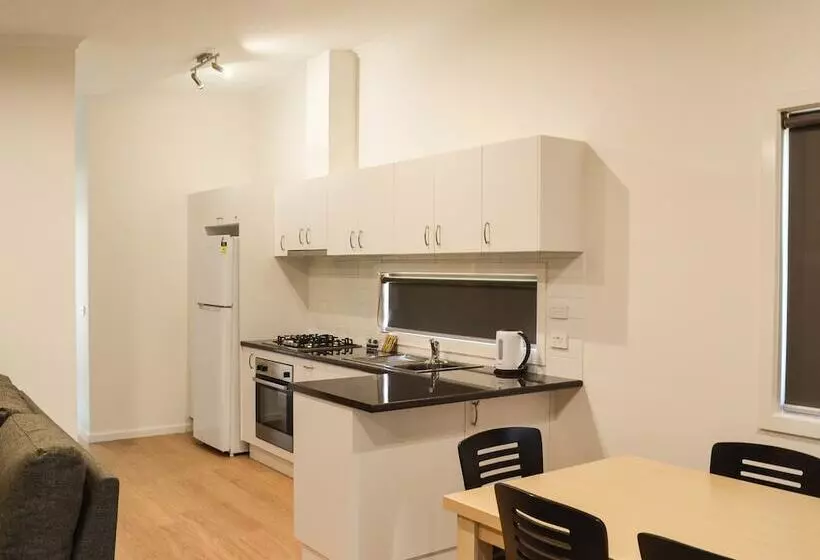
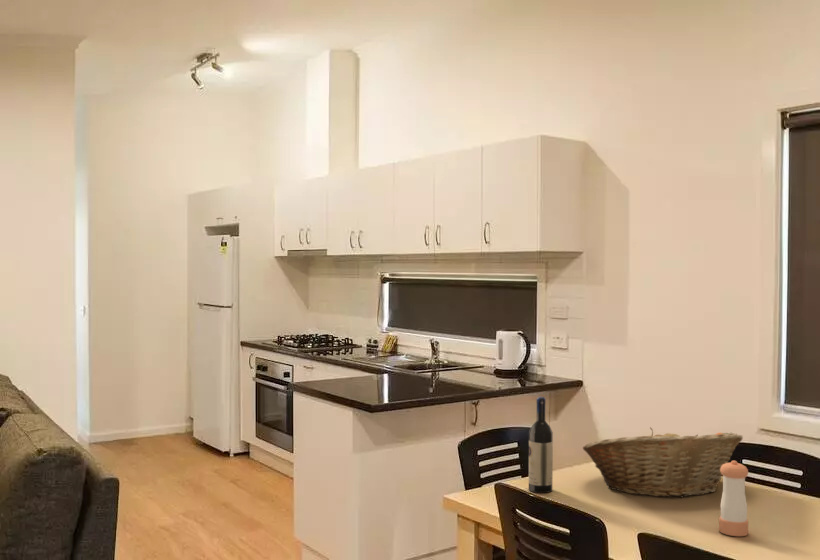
+ pepper shaker [718,460,749,537]
+ fruit basket [582,426,744,498]
+ wine bottle [528,396,554,494]
